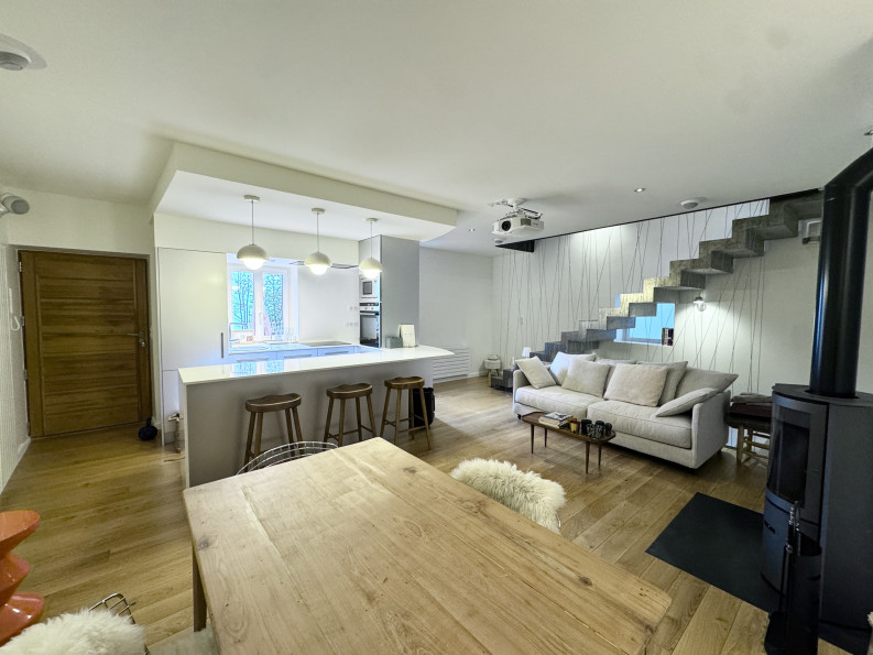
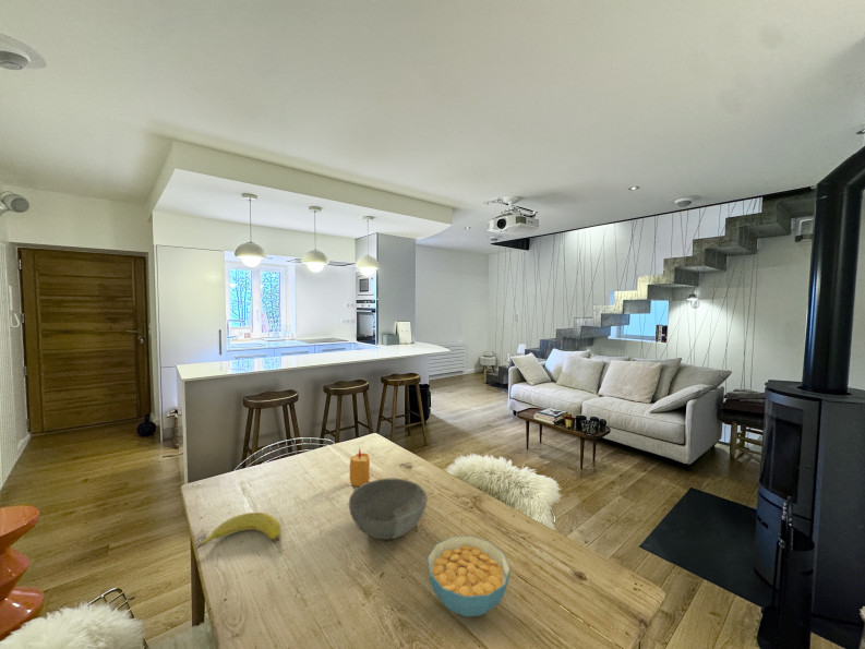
+ bowl [348,478,429,540]
+ fruit [193,512,281,551]
+ cereal bowl [427,534,512,617]
+ candle [349,447,371,488]
